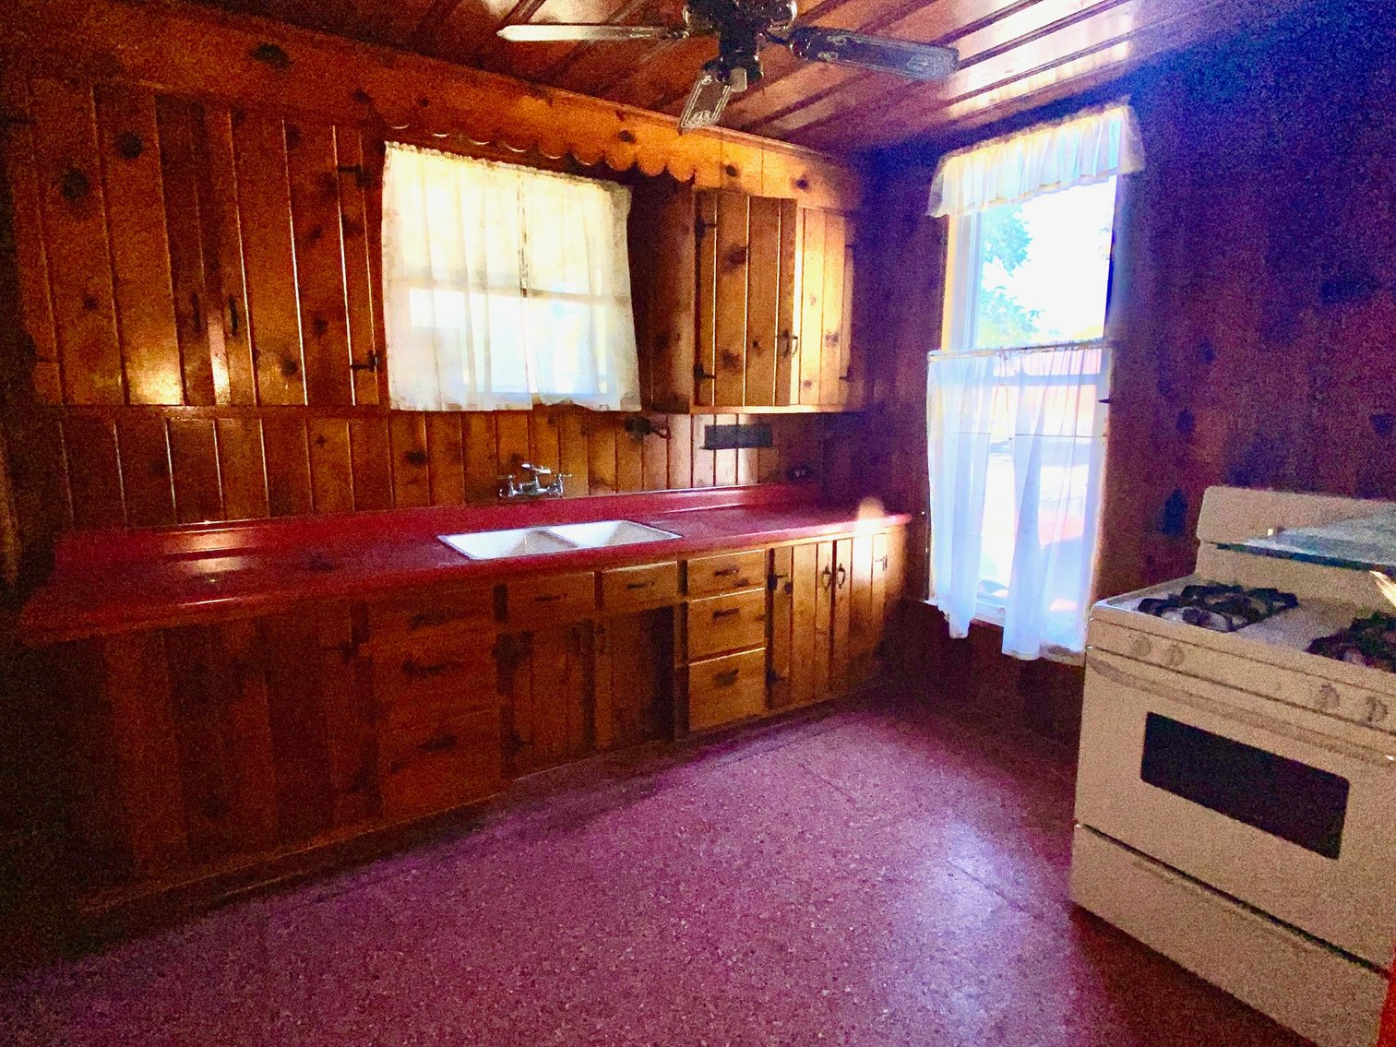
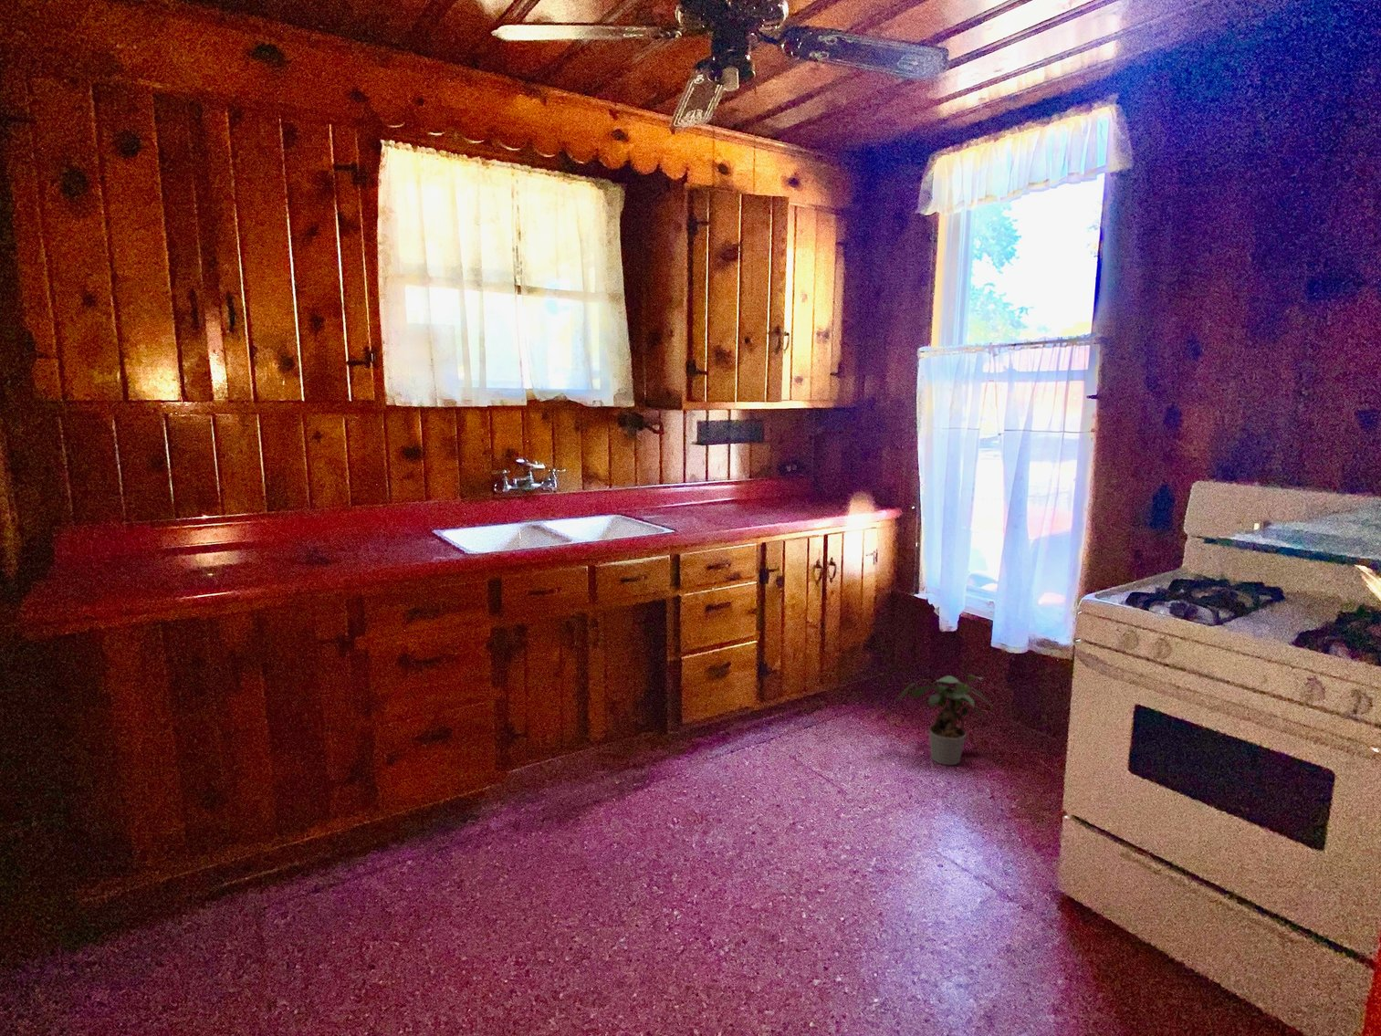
+ potted plant [897,674,994,766]
